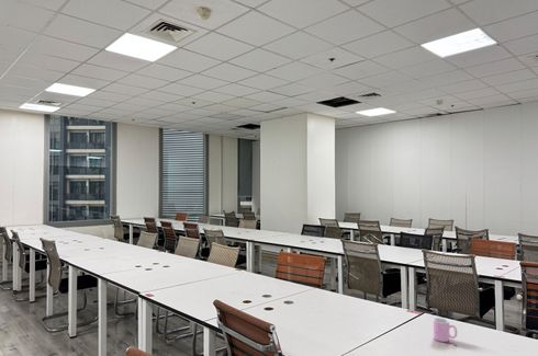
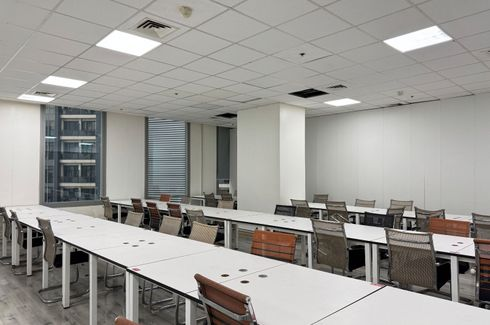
- cup [433,317,458,343]
